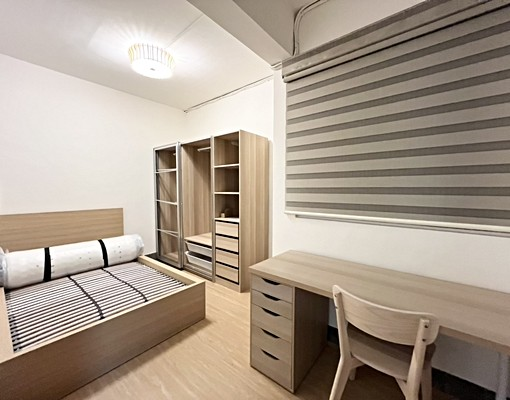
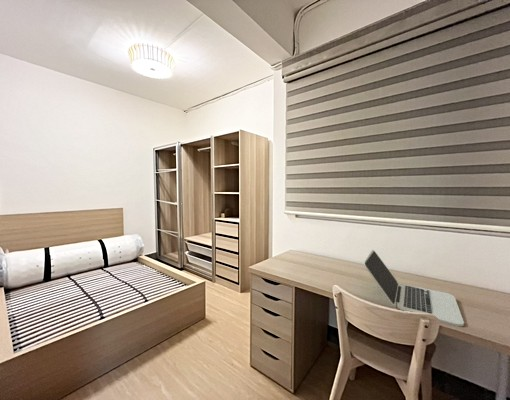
+ laptop [363,249,465,327]
